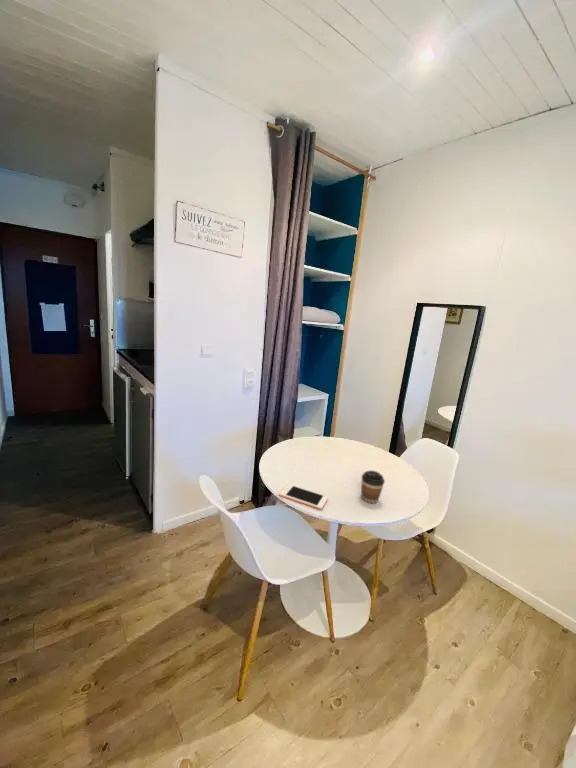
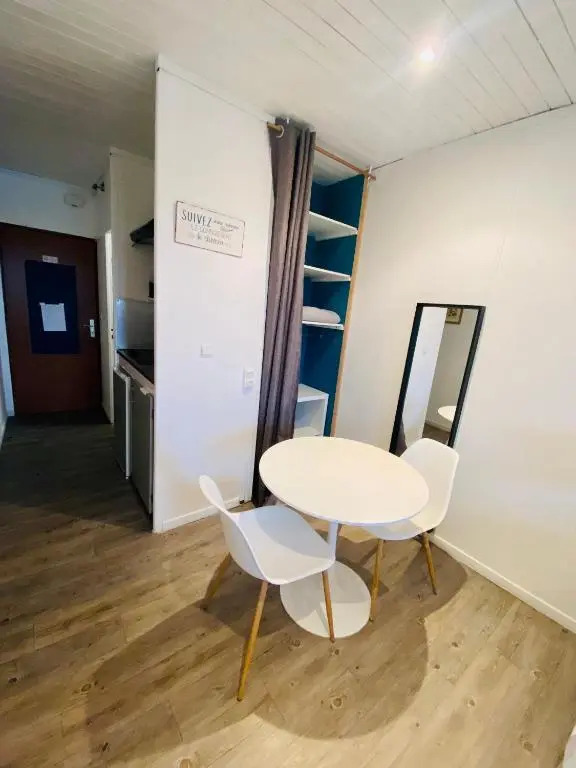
- coffee cup [360,470,386,504]
- cell phone [278,483,329,510]
